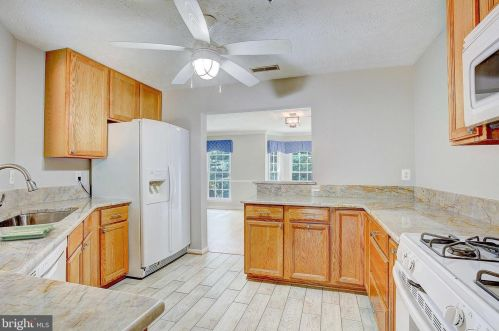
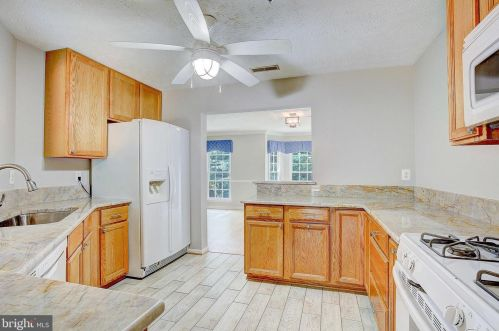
- dish towel [0,223,55,241]
